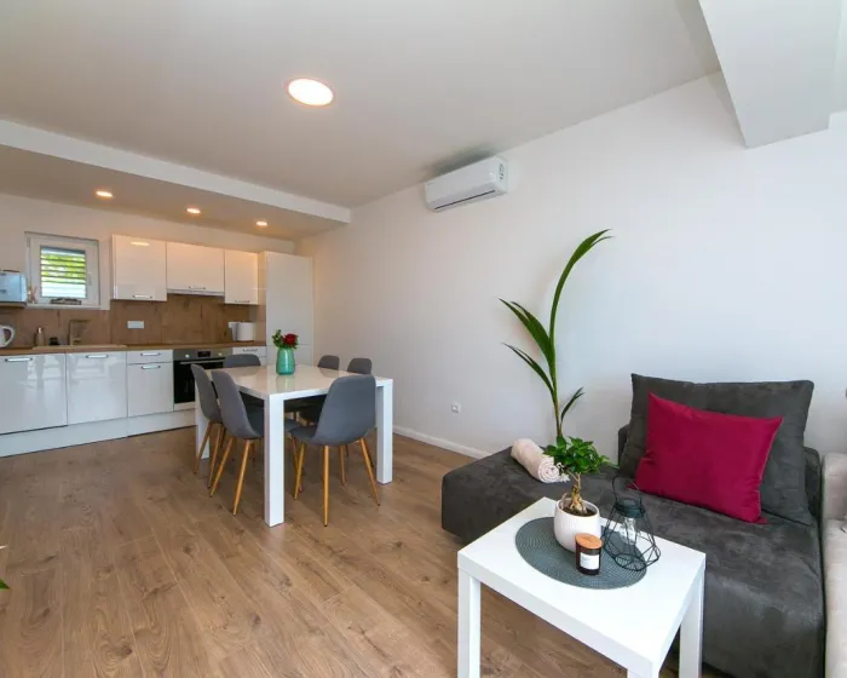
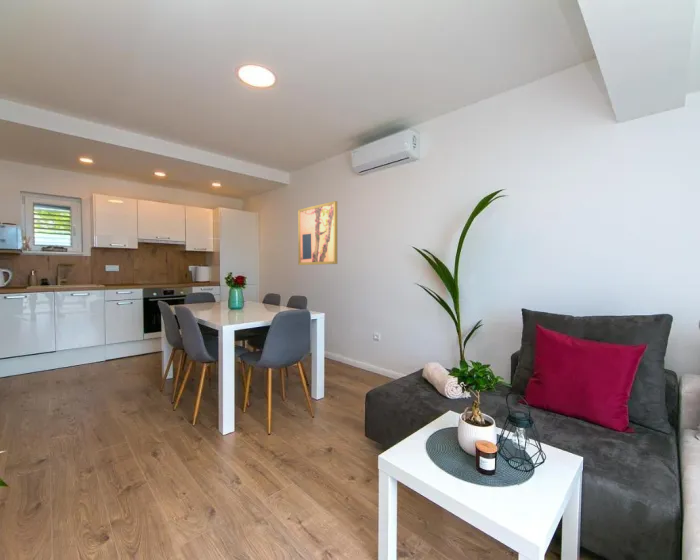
+ wall art [297,200,338,266]
